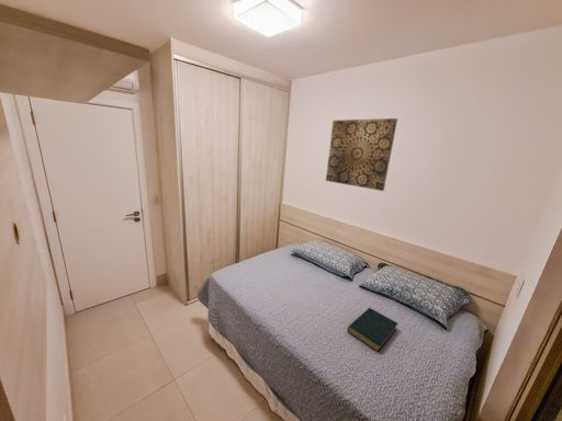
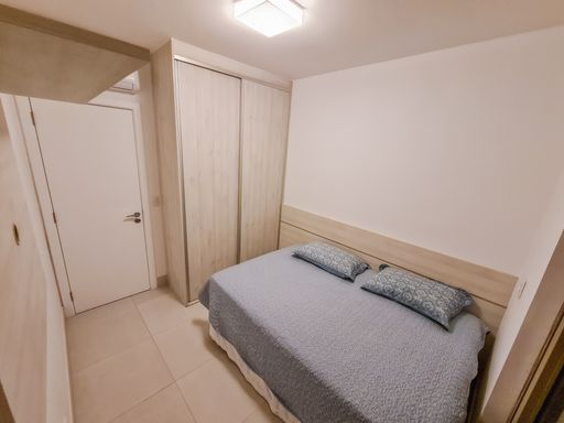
- wall art [325,117,398,192]
- hardback book [347,307,400,353]
